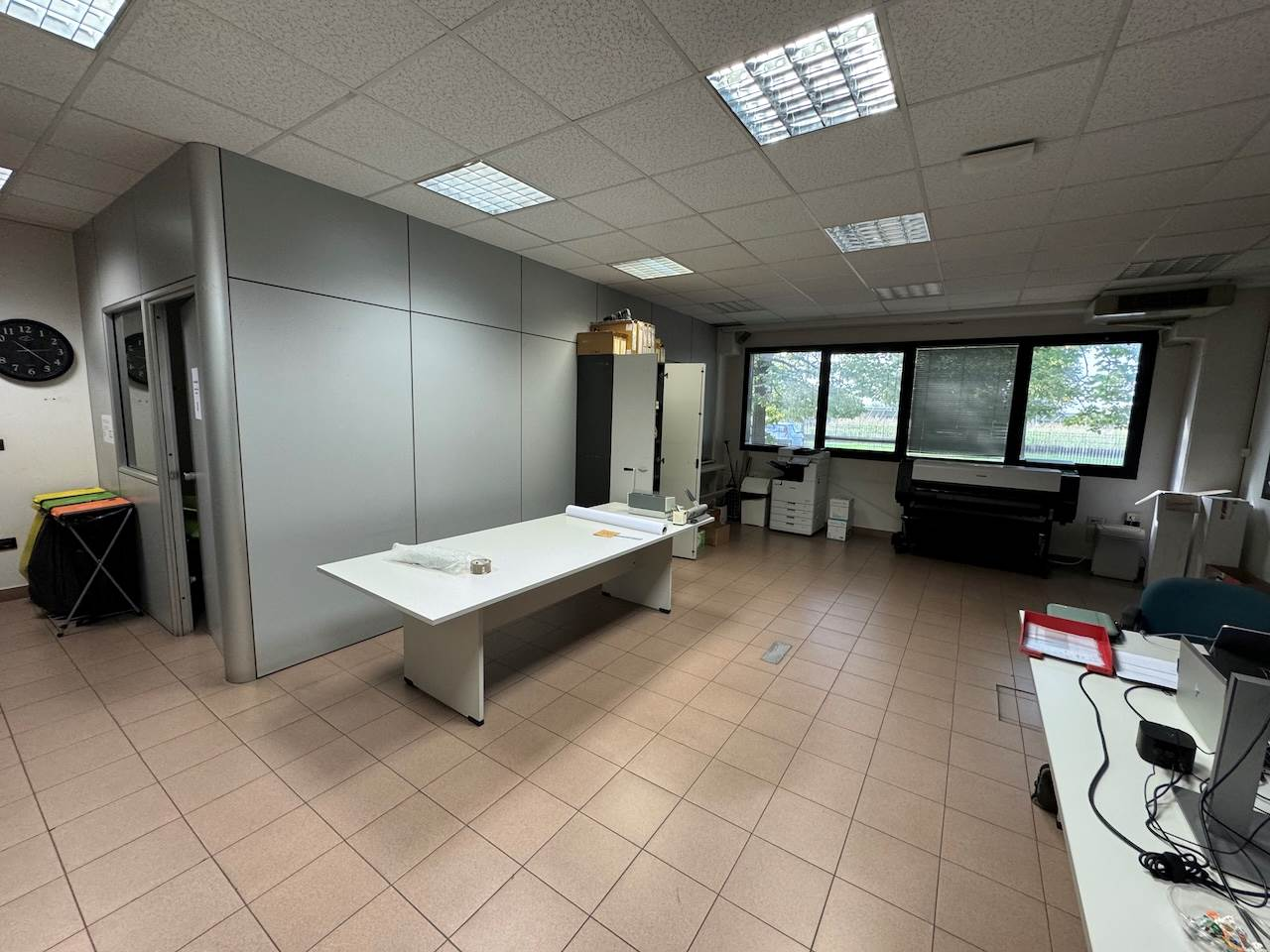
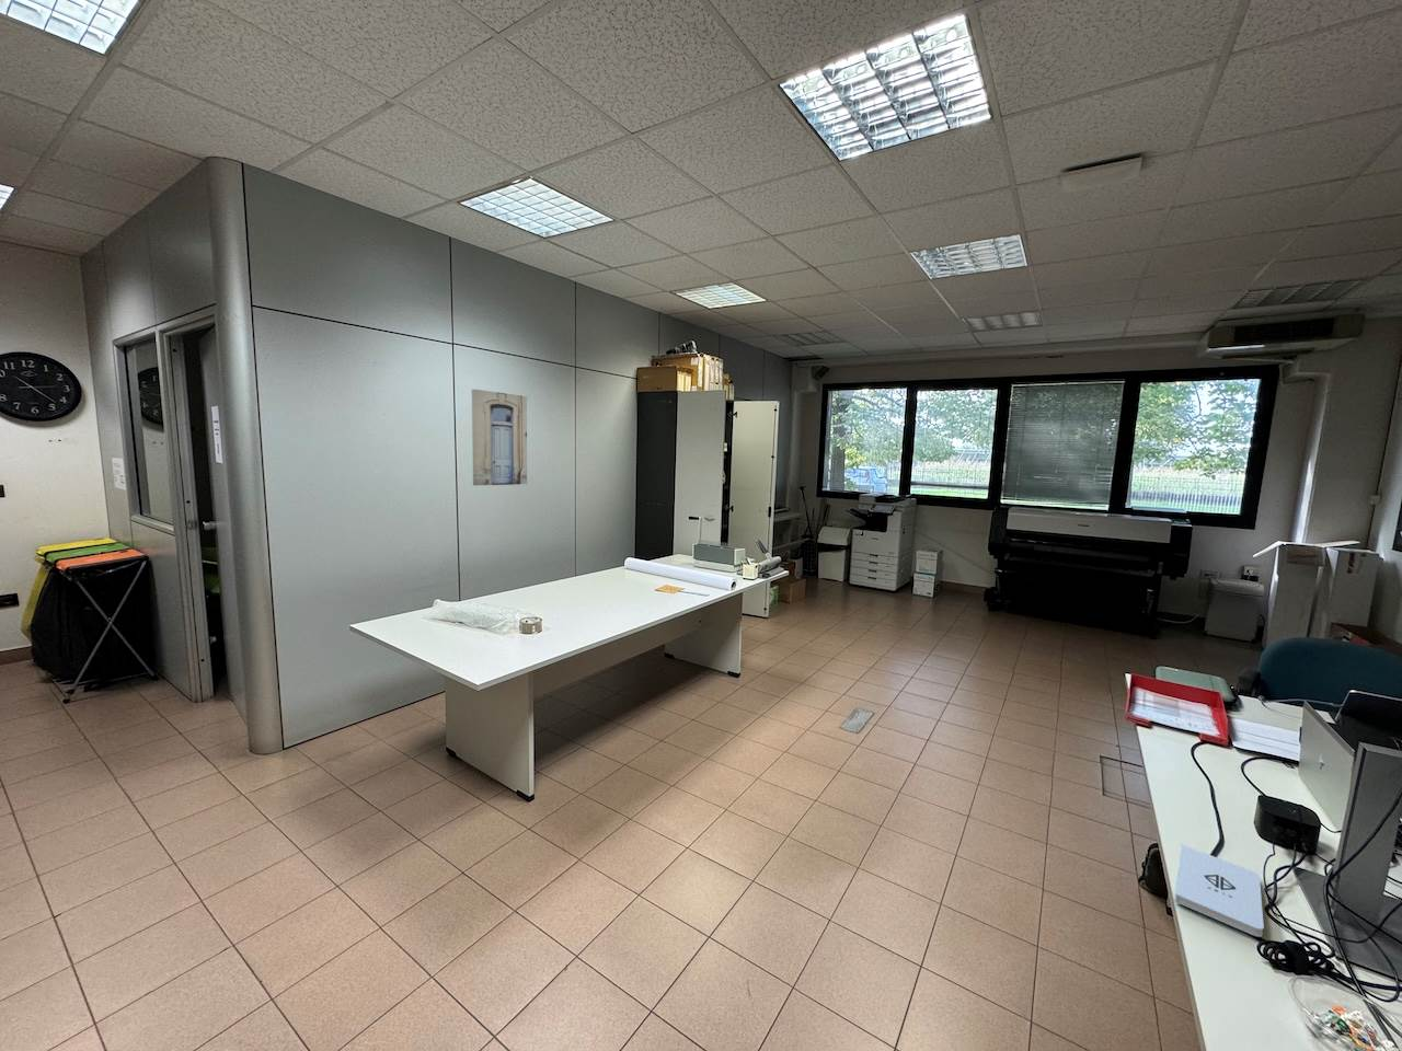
+ notepad [1175,845,1265,938]
+ wall art [471,389,528,486]
